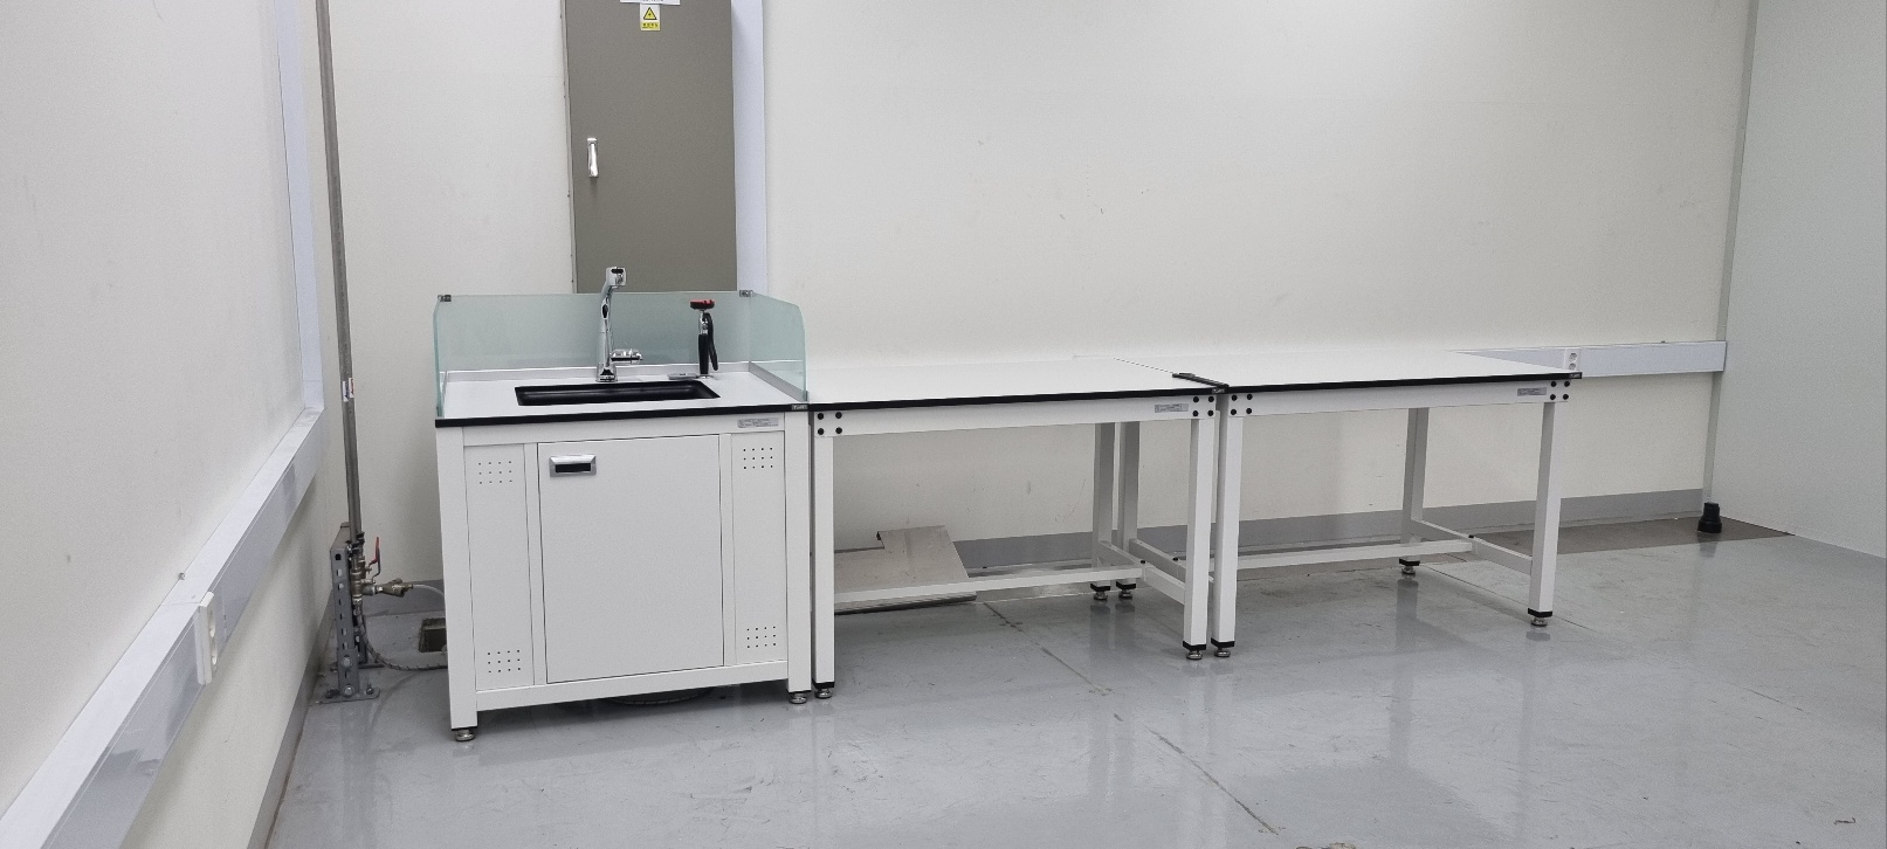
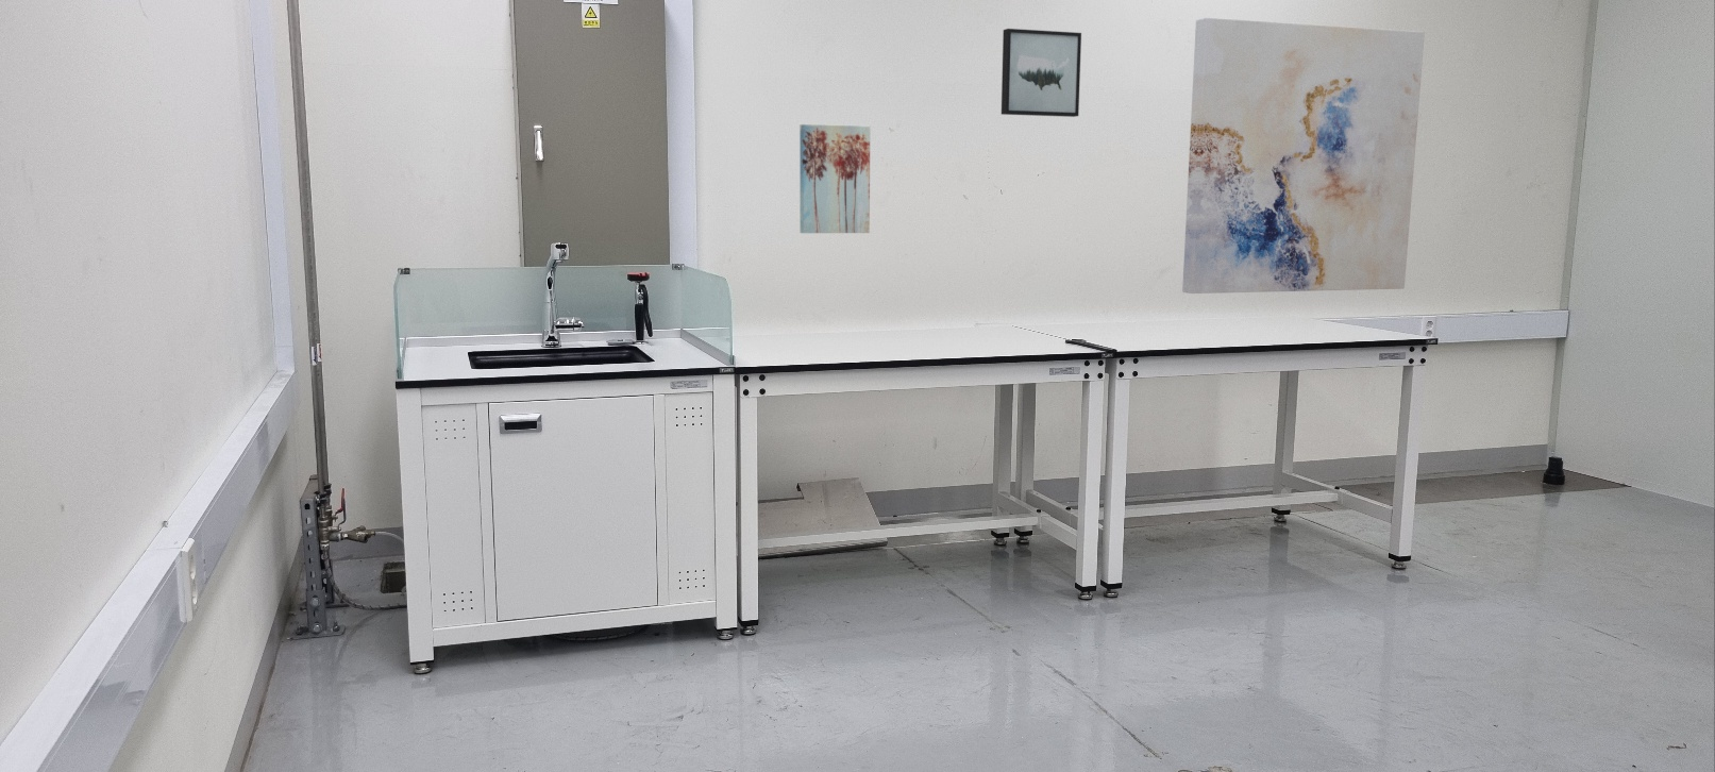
+ wall art [1181,17,1426,294]
+ wall art [798,124,871,234]
+ wall art [1001,27,1083,118]
